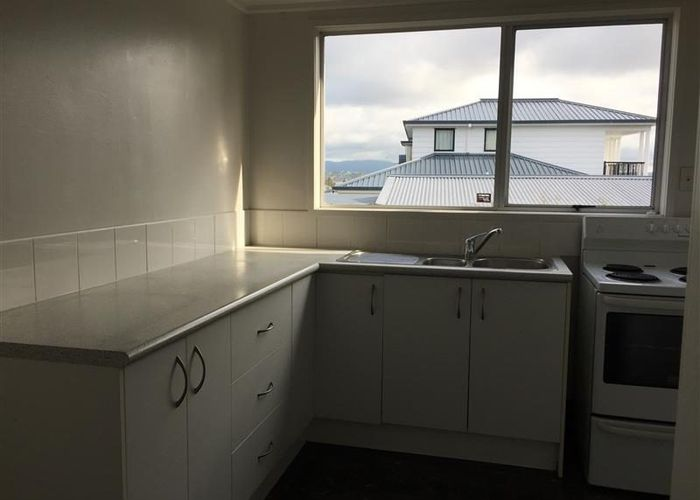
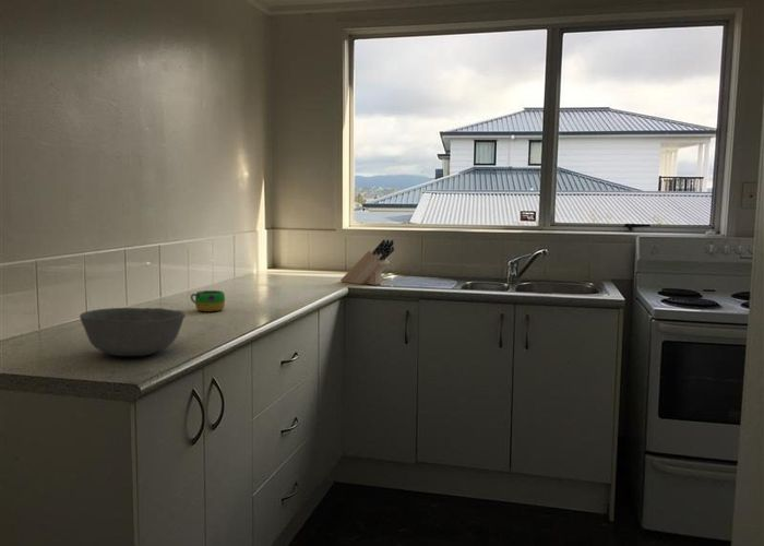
+ knife block [339,238,395,286]
+ mug [190,289,226,313]
+ bowl [79,307,186,357]
